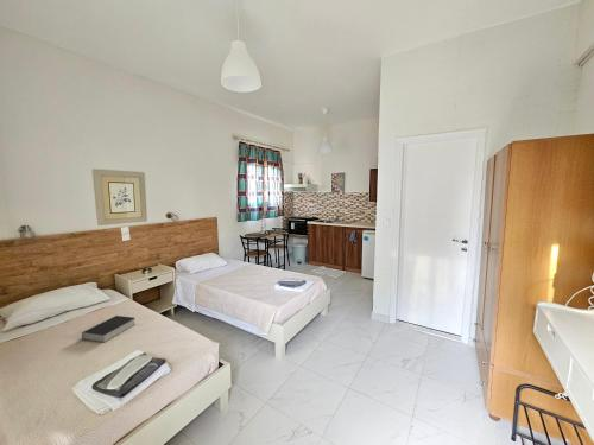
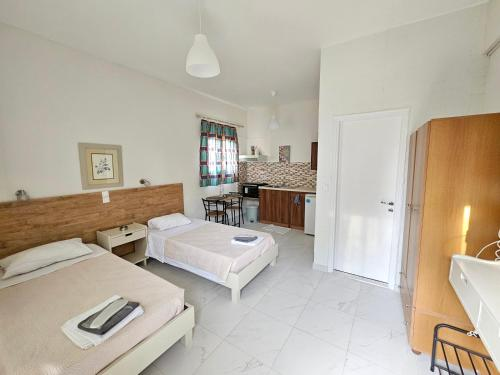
- book [76,314,137,344]
